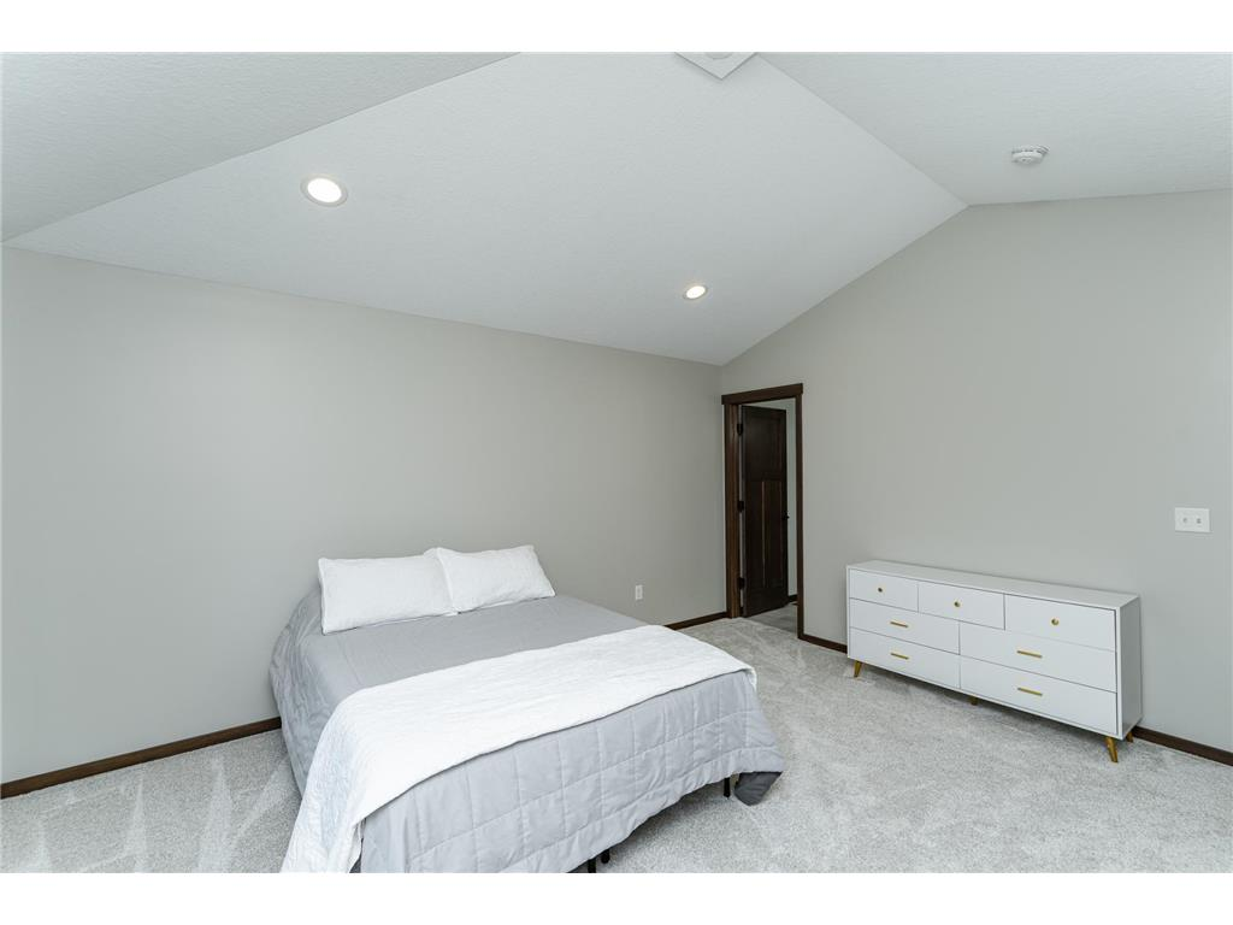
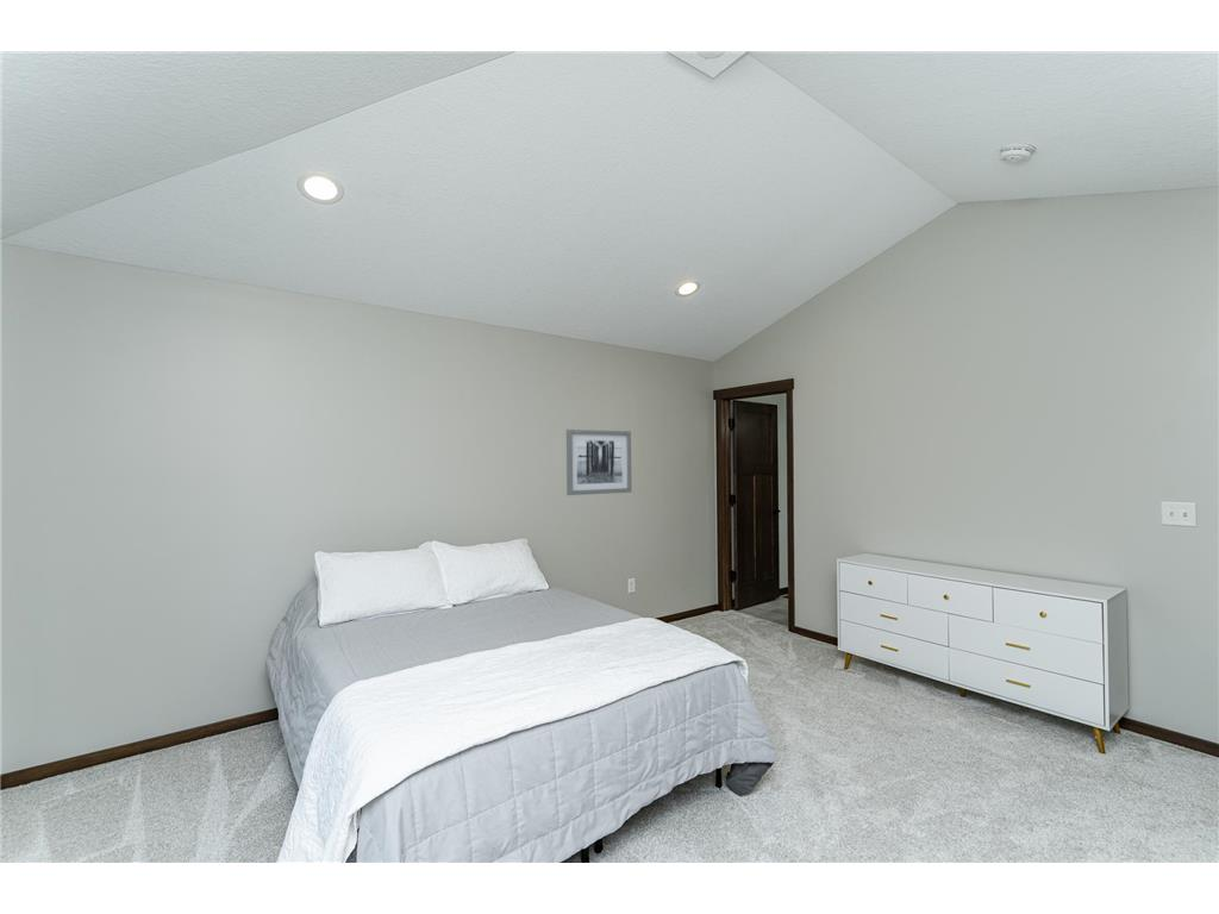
+ wall art [565,428,633,496]
